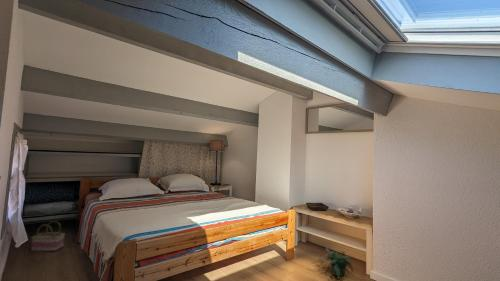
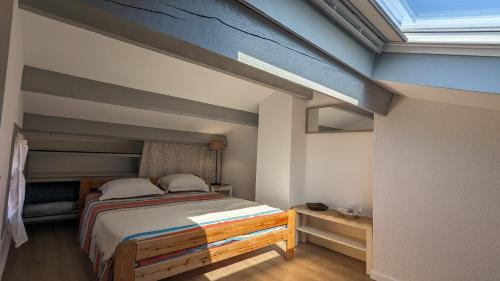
- potted plant [317,248,355,281]
- basket [30,220,66,252]
